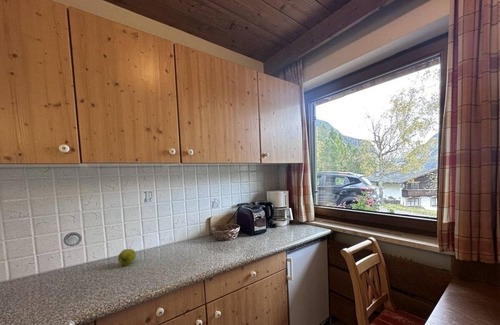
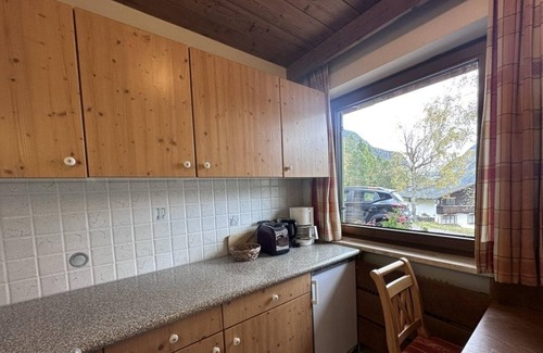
- apple [117,248,136,266]
